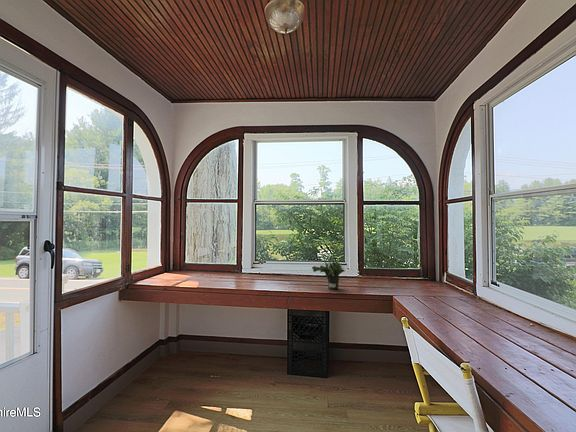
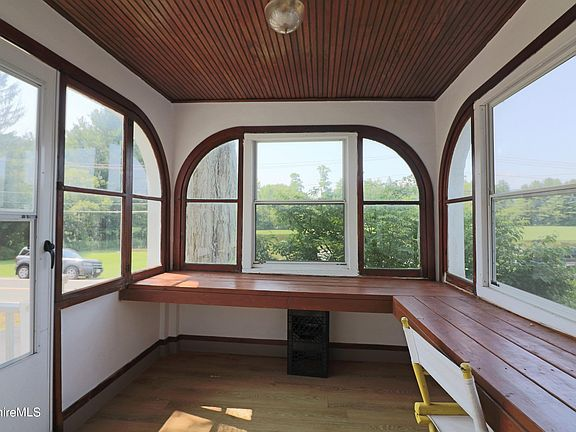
- potted plant [311,252,346,290]
